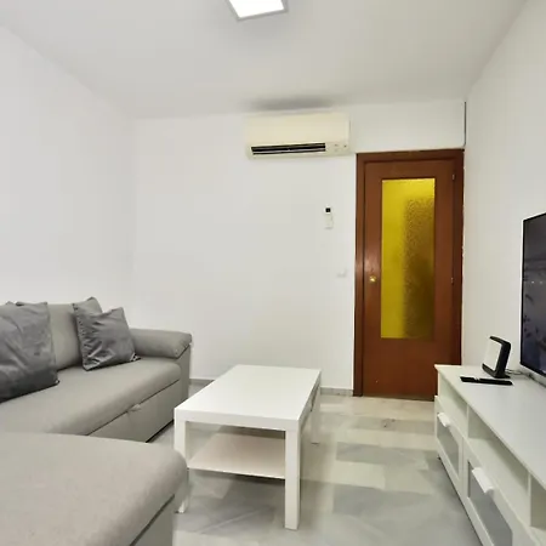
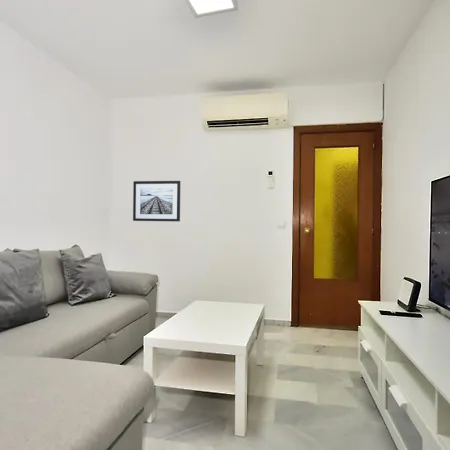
+ wall art [132,180,181,222]
